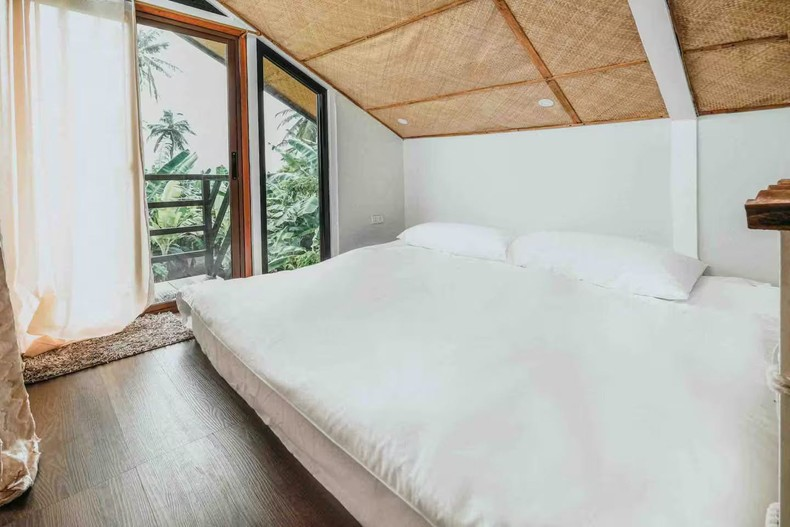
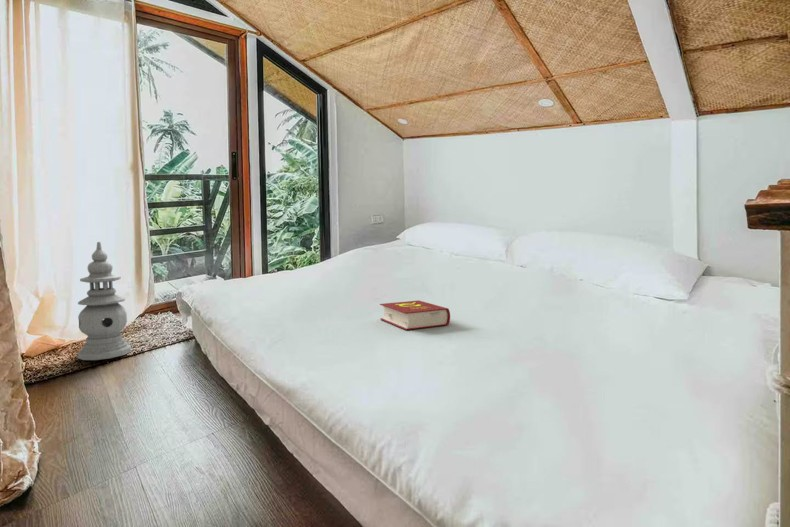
+ book [379,299,451,331]
+ lantern [77,241,132,361]
